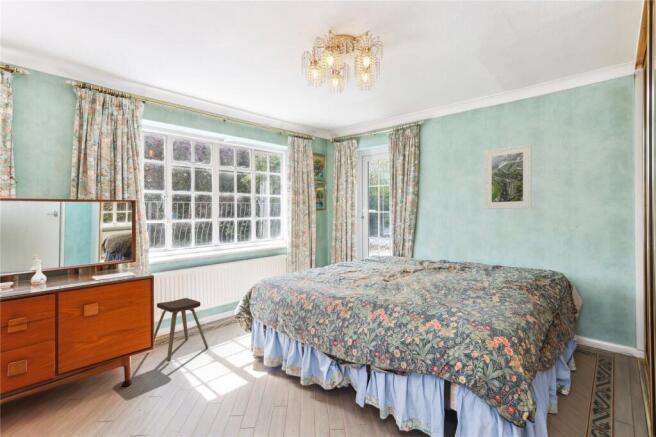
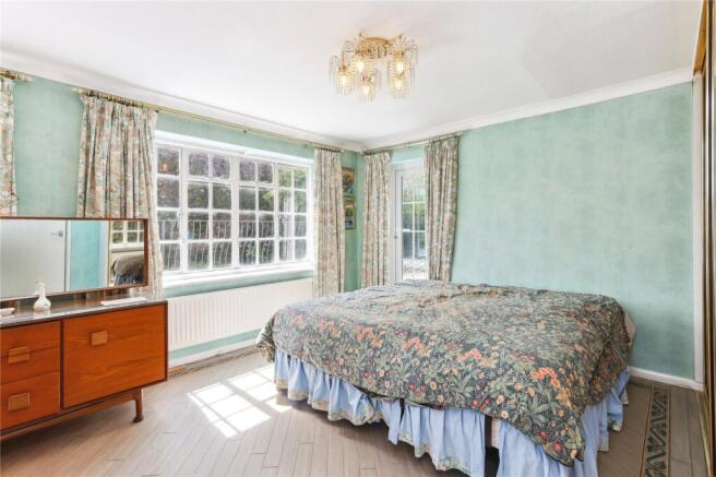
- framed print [484,143,532,210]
- music stool [153,297,209,363]
